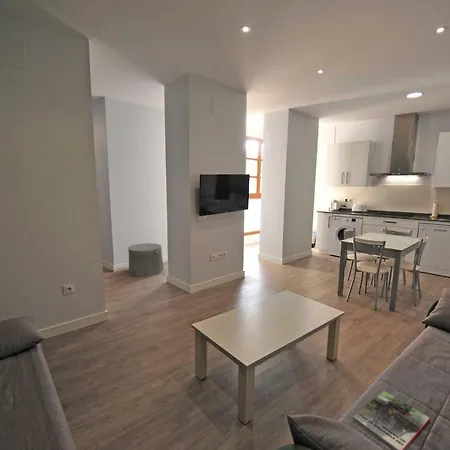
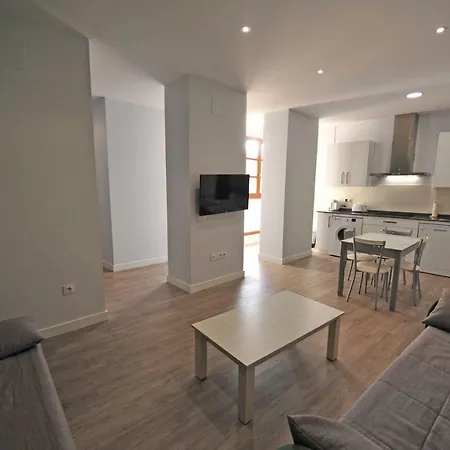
- trash can [127,242,165,278]
- magazine [352,390,431,450]
